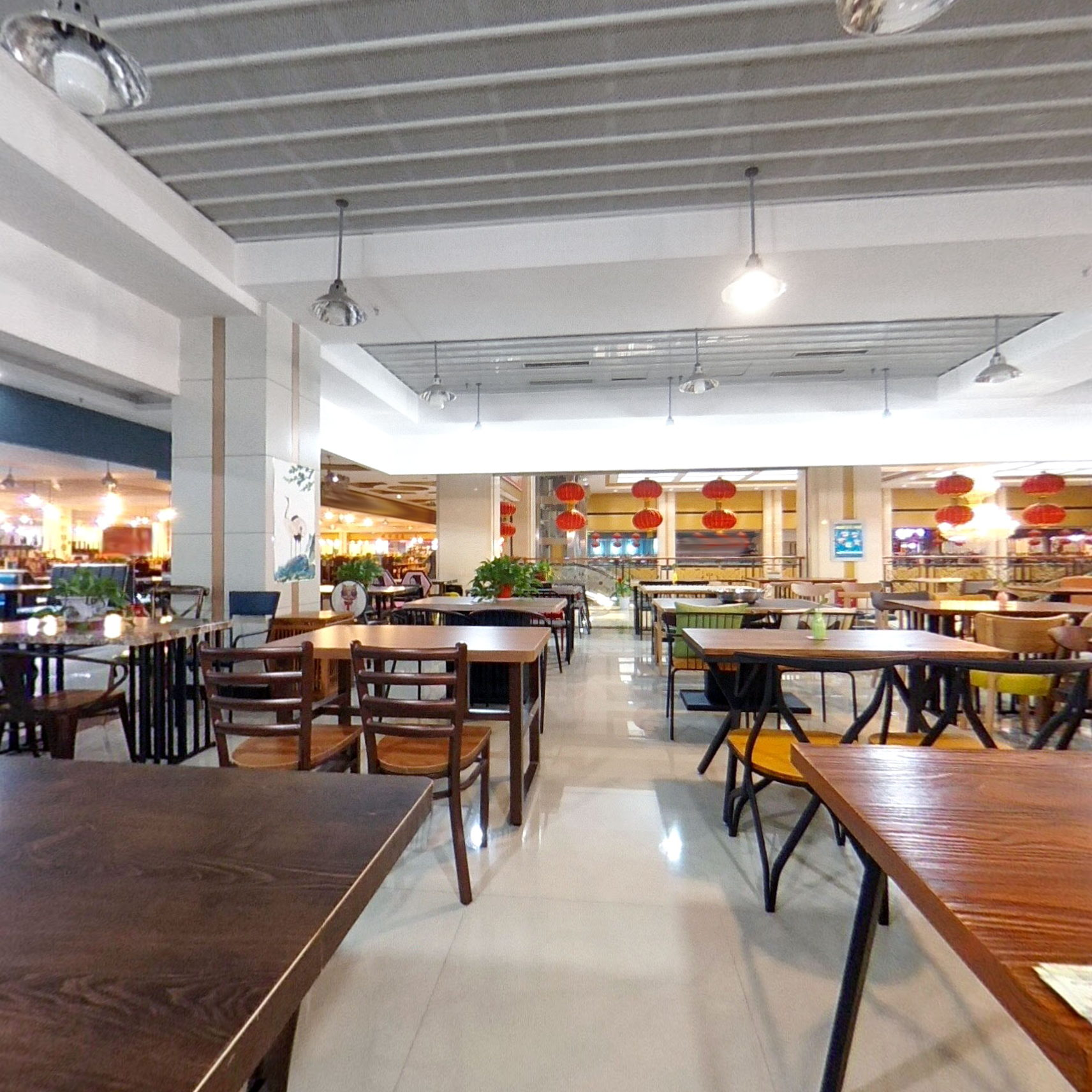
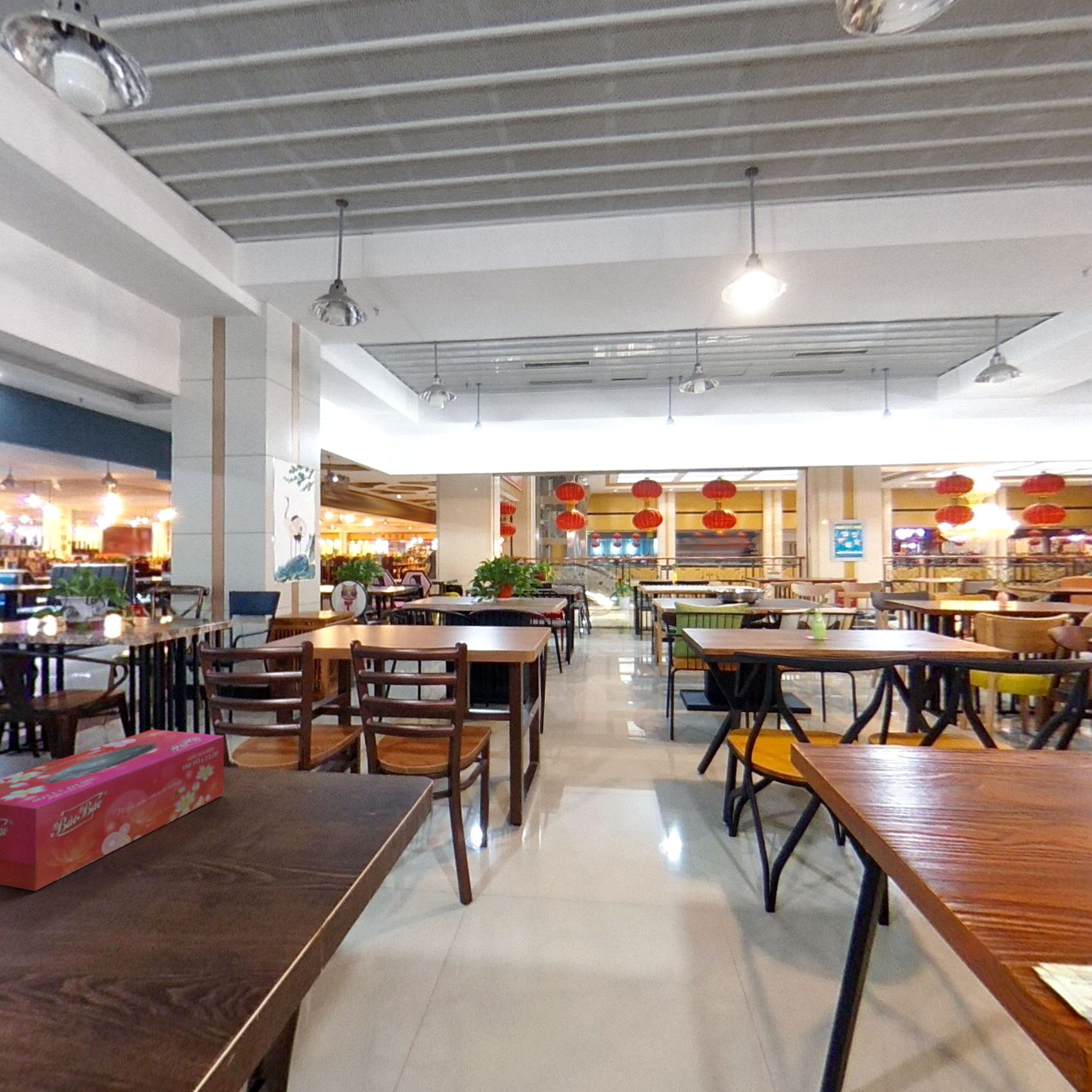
+ tissue box [0,729,225,892]
